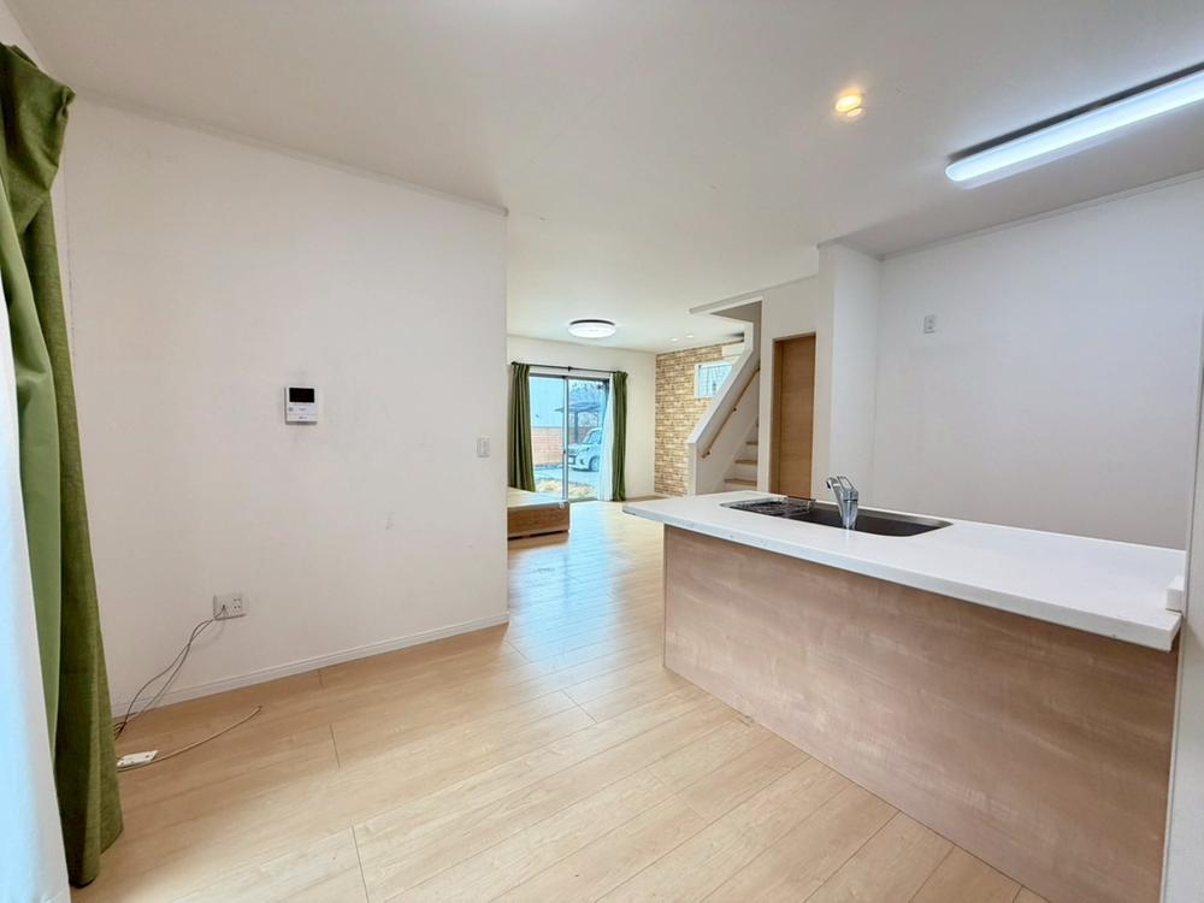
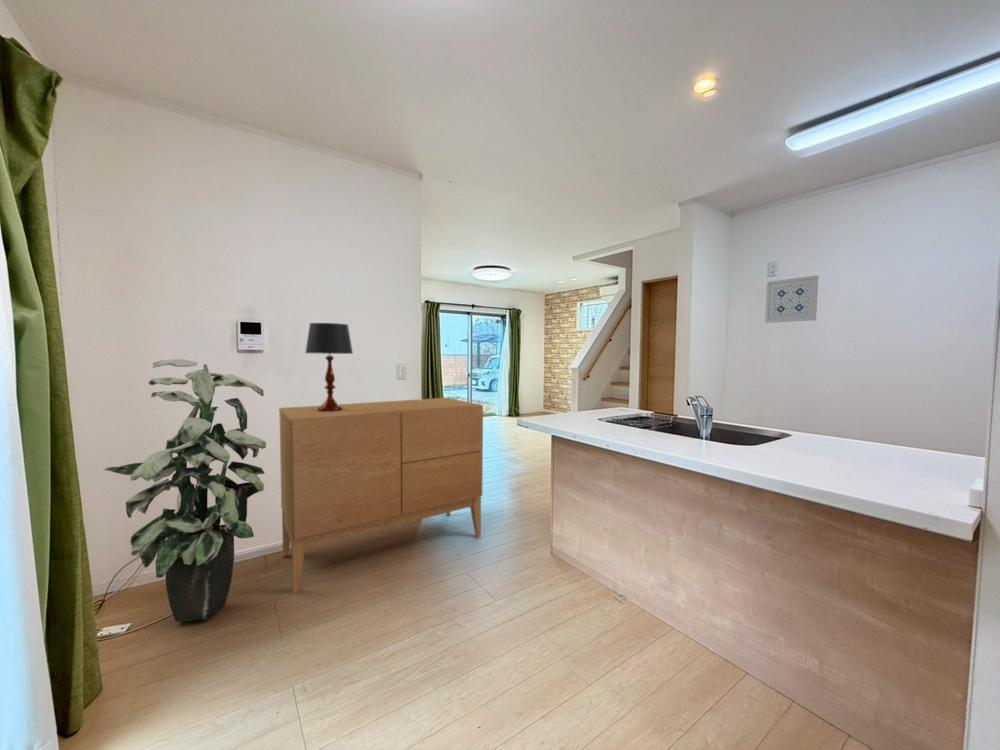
+ sideboard [278,397,484,594]
+ indoor plant [104,358,267,623]
+ wall art [764,274,819,324]
+ table lamp [304,322,354,412]
